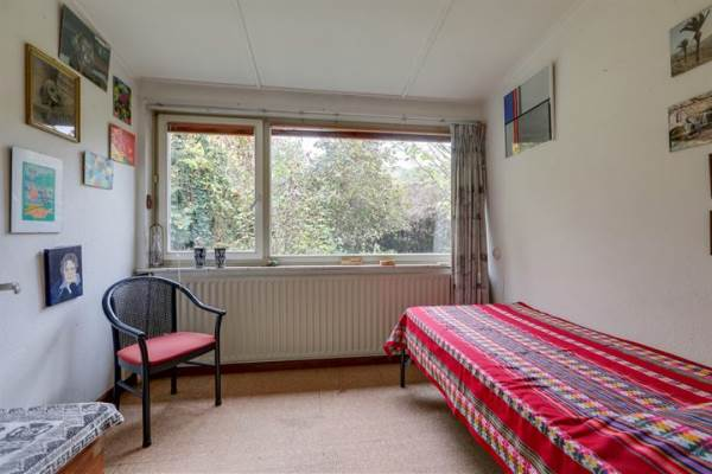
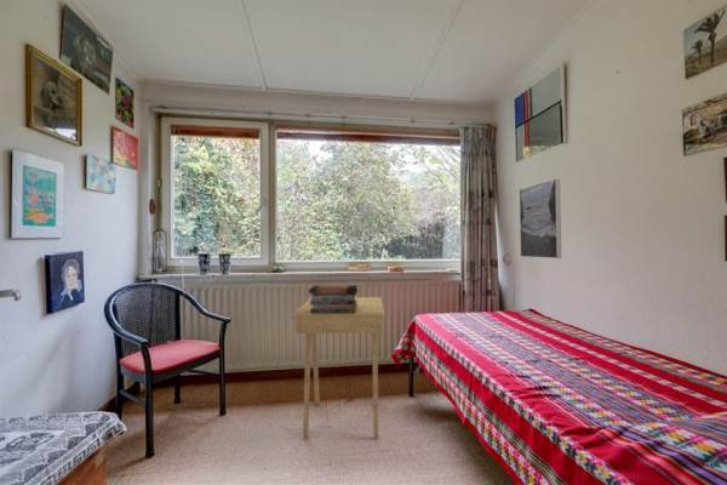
+ book stack [308,284,359,314]
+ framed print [519,178,562,259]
+ side table [291,296,387,438]
